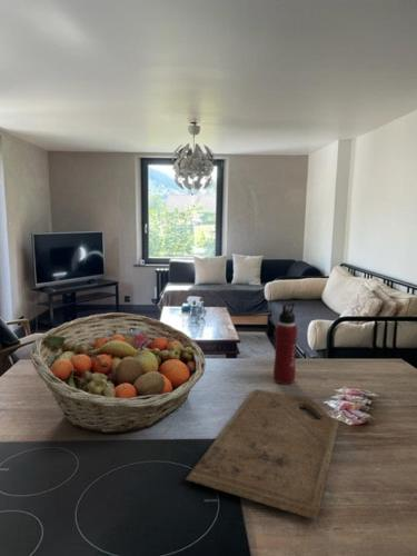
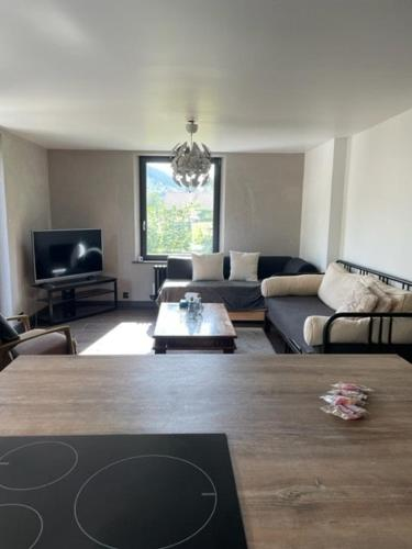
- water bottle [272,301,298,385]
- cutting board [185,388,339,522]
- fruit basket [29,311,207,435]
